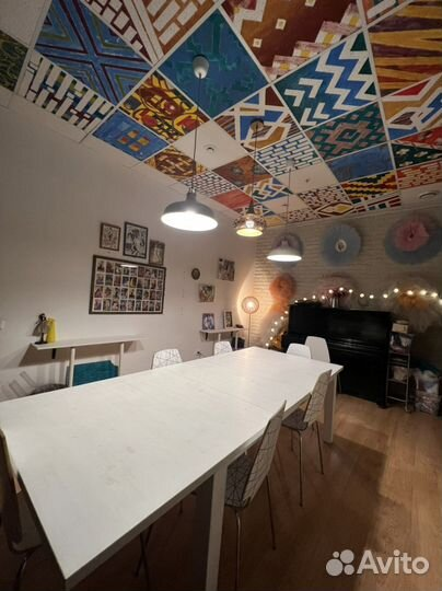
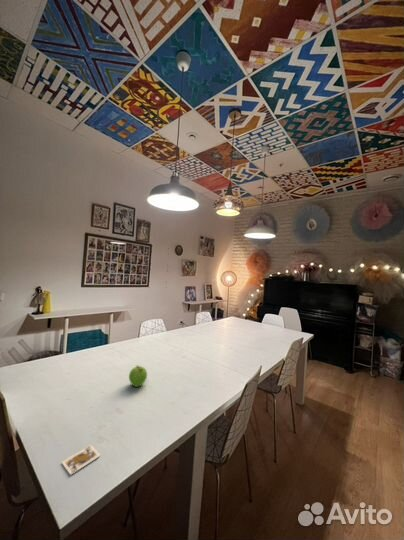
+ card [61,444,101,476]
+ fruit [128,364,148,388]
